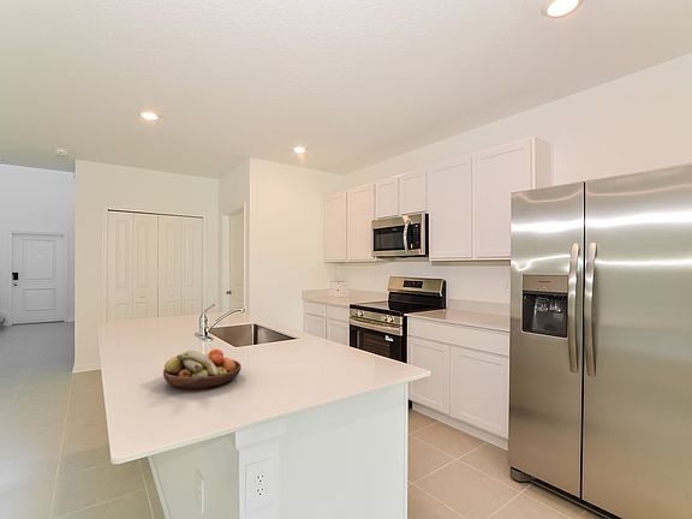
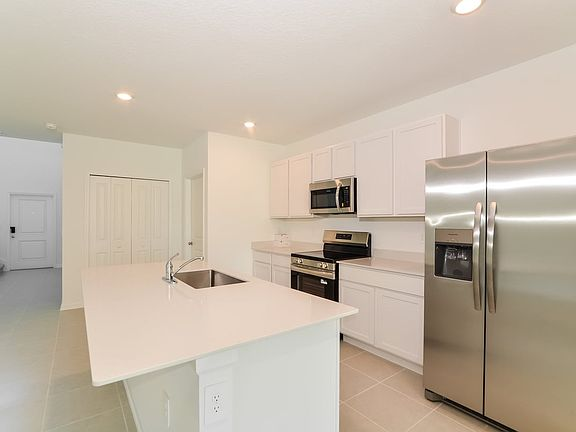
- fruit bowl [162,348,243,390]
